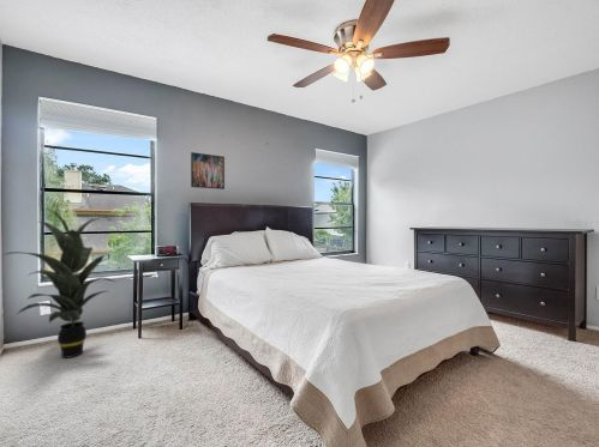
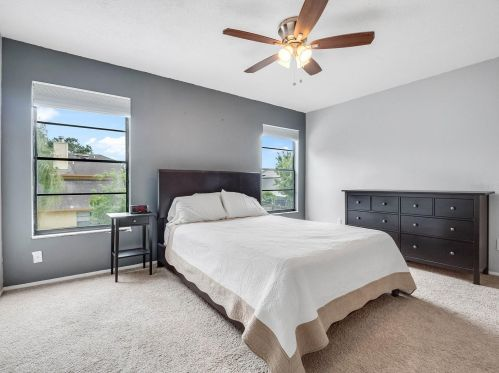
- indoor plant [1,207,119,360]
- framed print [190,151,226,191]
